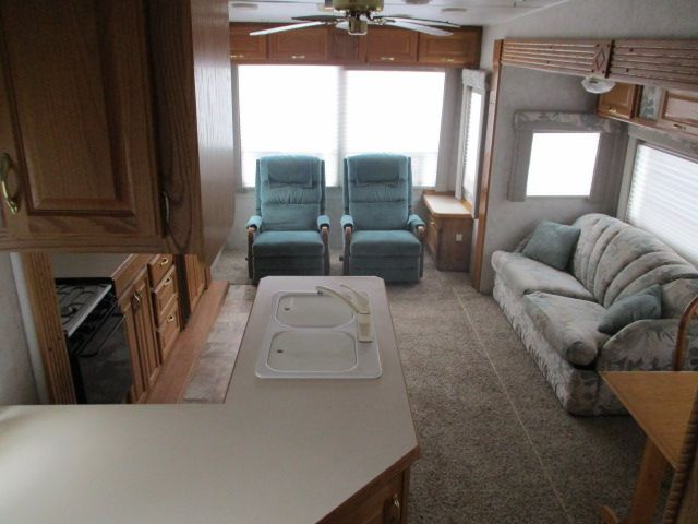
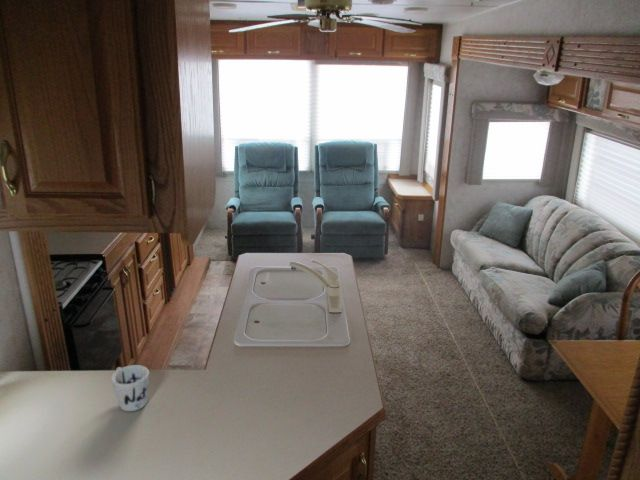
+ mug [110,364,150,412]
